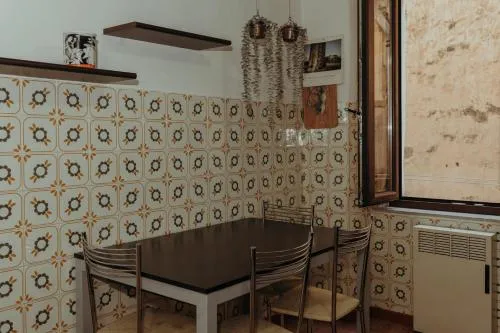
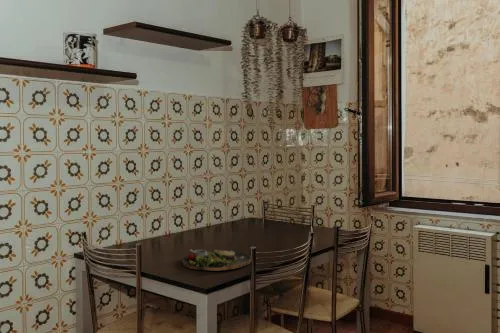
+ dinner plate [180,248,252,271]
